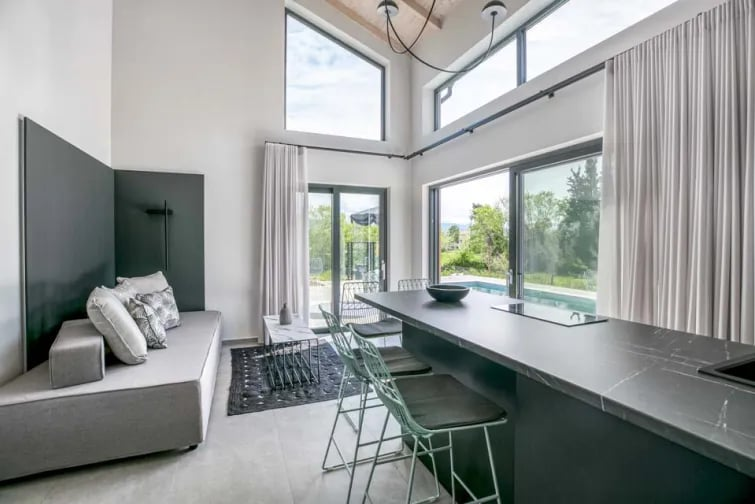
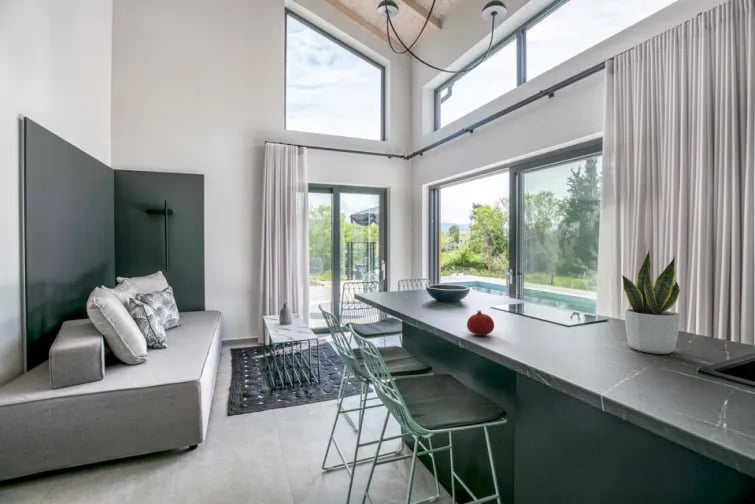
+ fruit [466,310,495,337]
+ potted plant [620,250,681,355]
